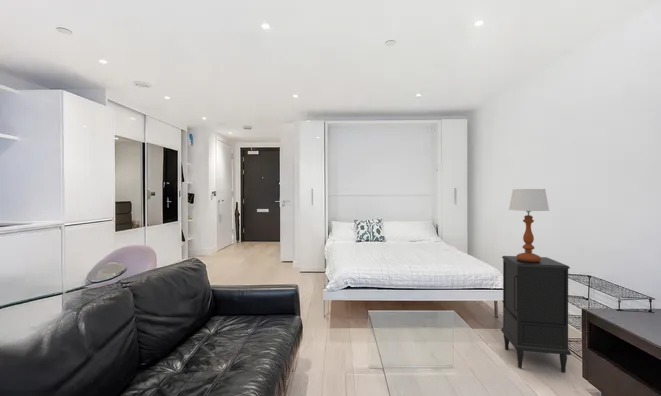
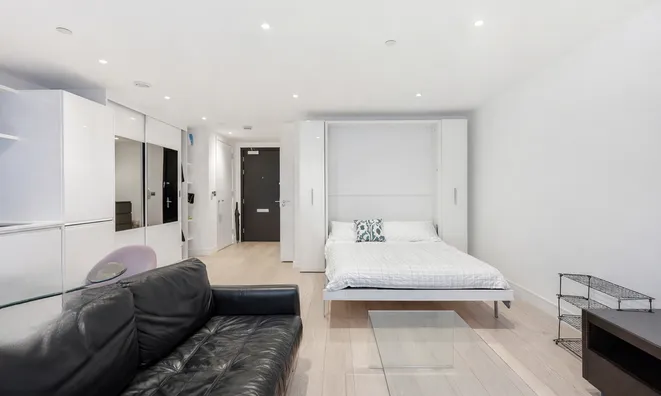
- table lamp [508,188,551,262]
- nightstand [500,255,572,373]
